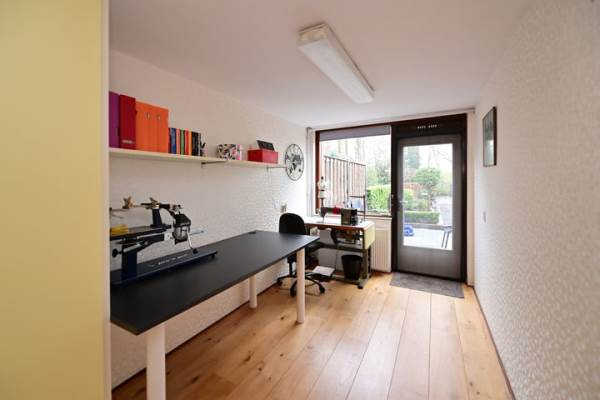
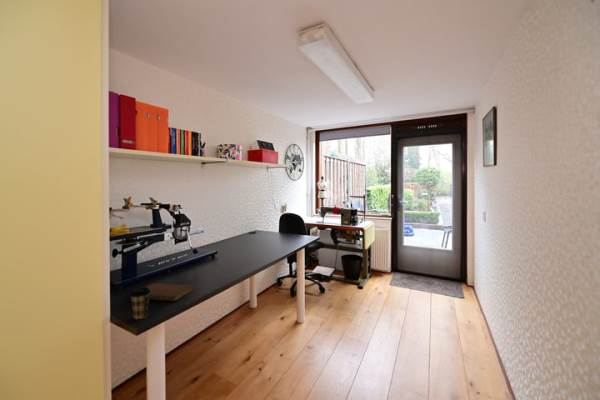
+ coffee cup [129,286,150,320]
+ notebook [130,282,194,302]
